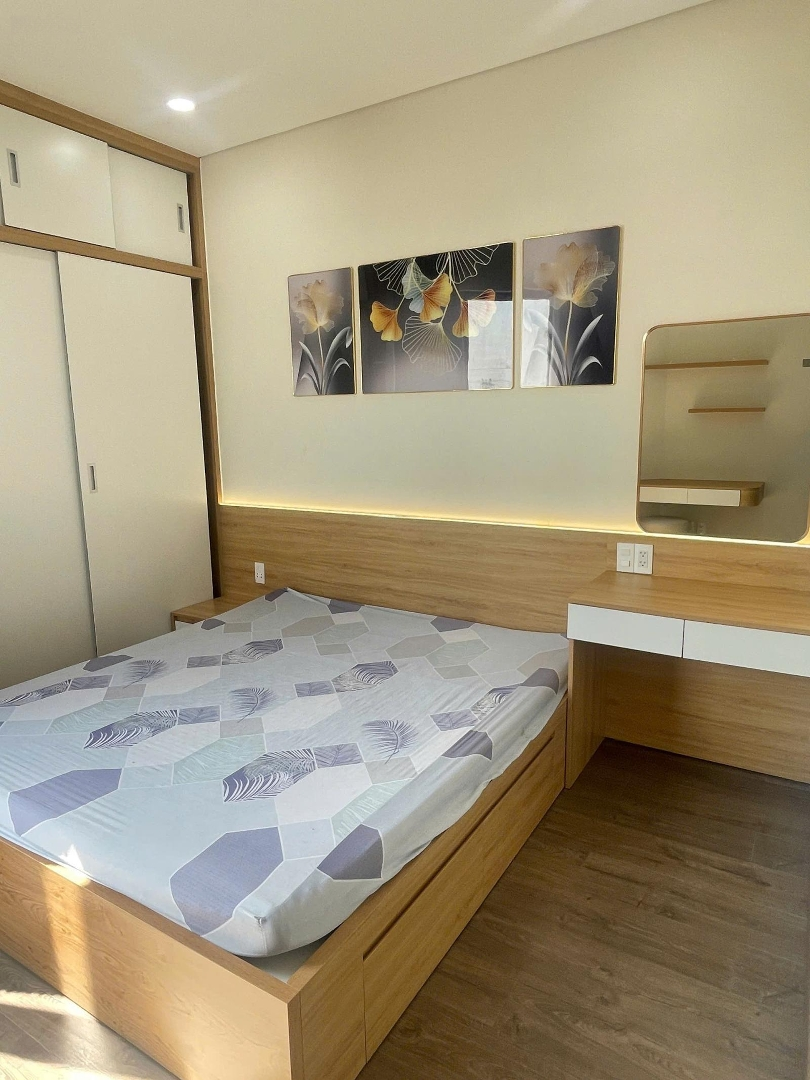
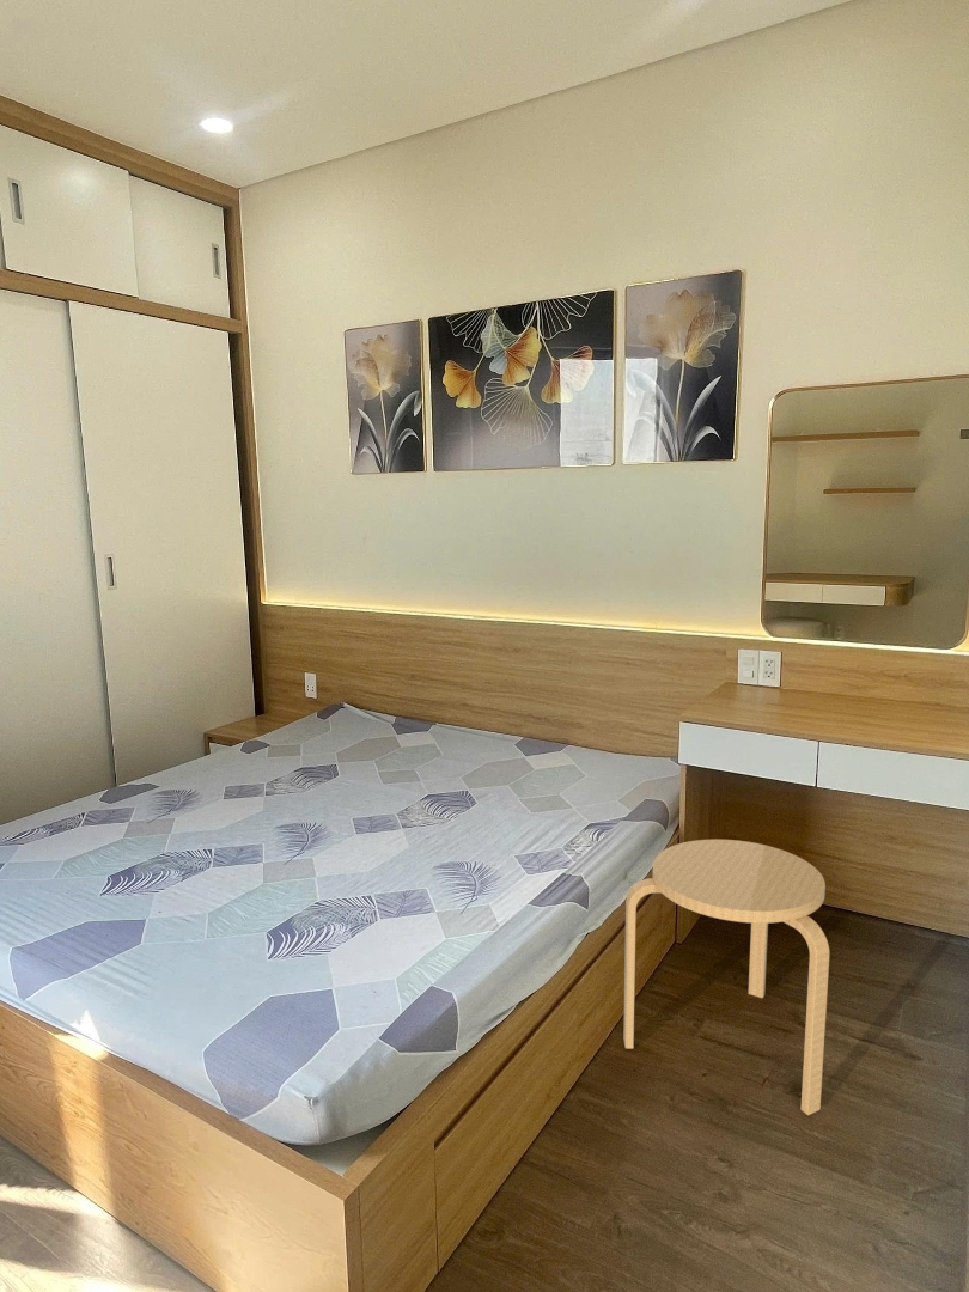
+ stool [622,839,830,1116]
